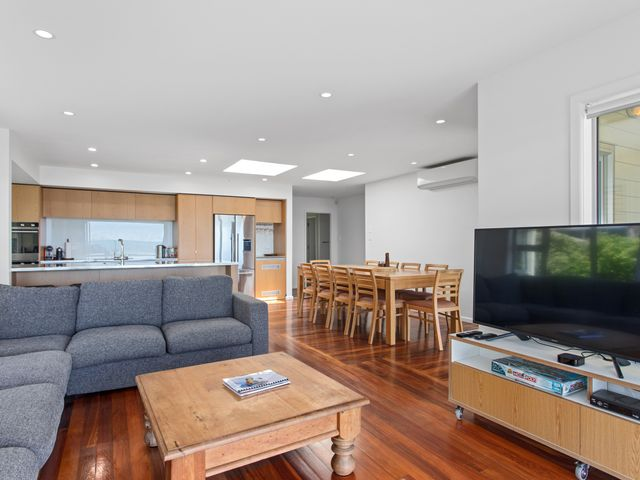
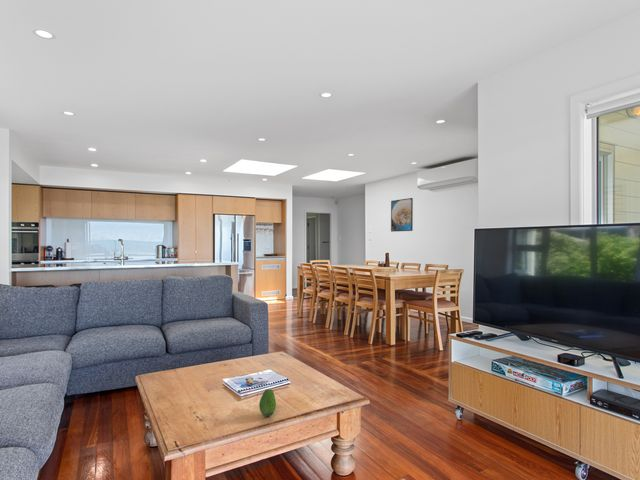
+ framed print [390,197,414,233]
+ fruit [258,388,277,417]
